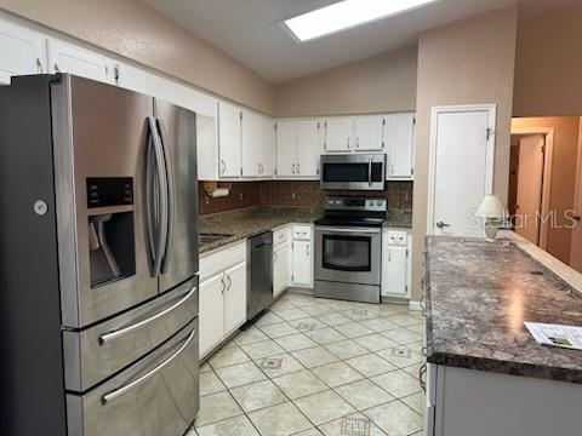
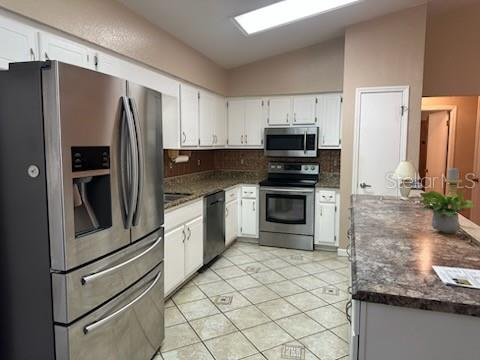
+ potted plant [417,190,476,235]
+ candle holder [444,167,463,226]
